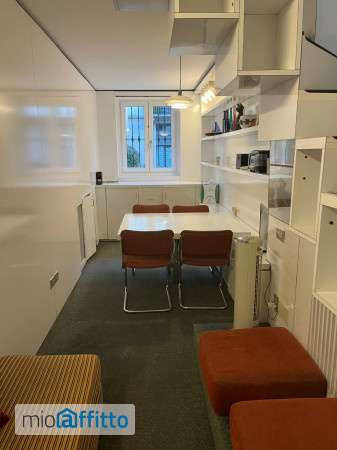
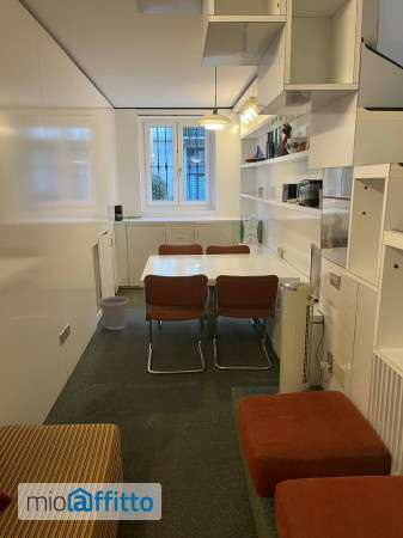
+ wastebasket [98,295,130,331]
